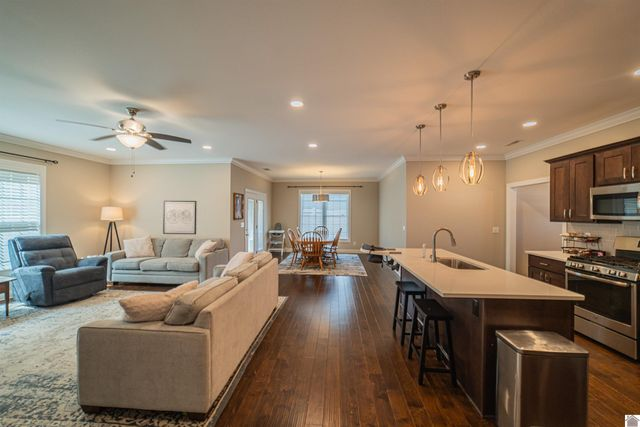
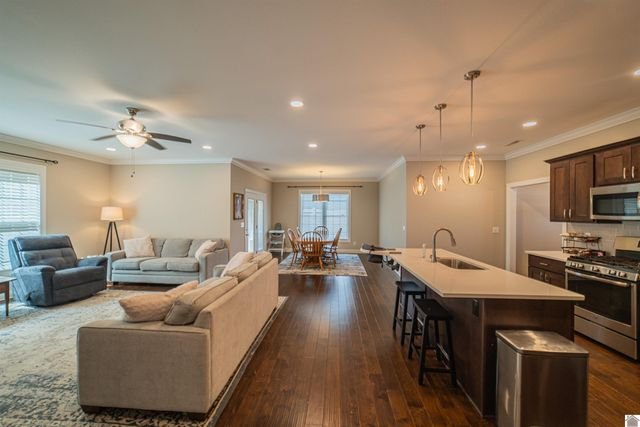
- wall art [162,200,198,235]
